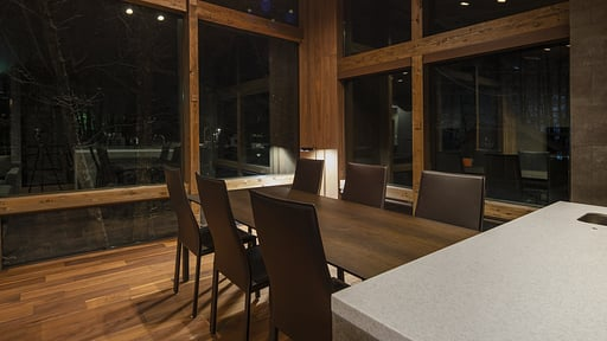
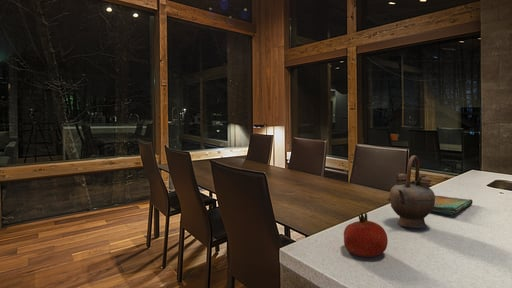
+ fruit [343,212,389,258]
+ teapot [387,154,436,229]
+ dish towel [431,195,473,216]
